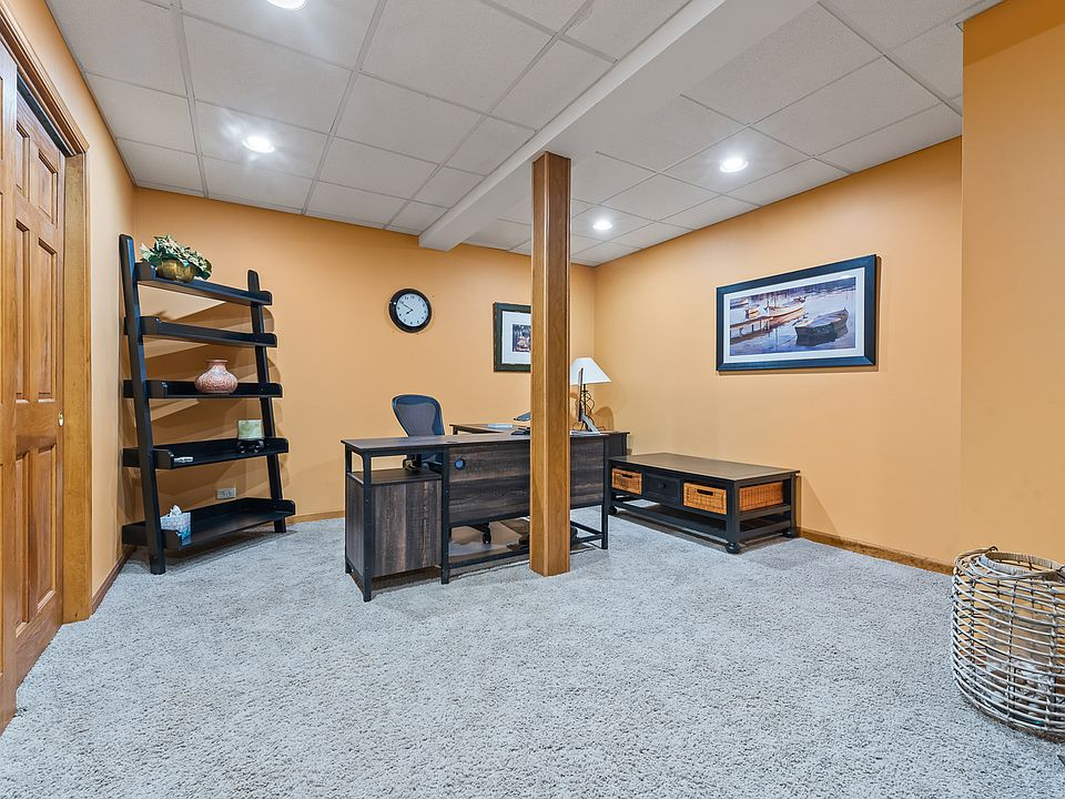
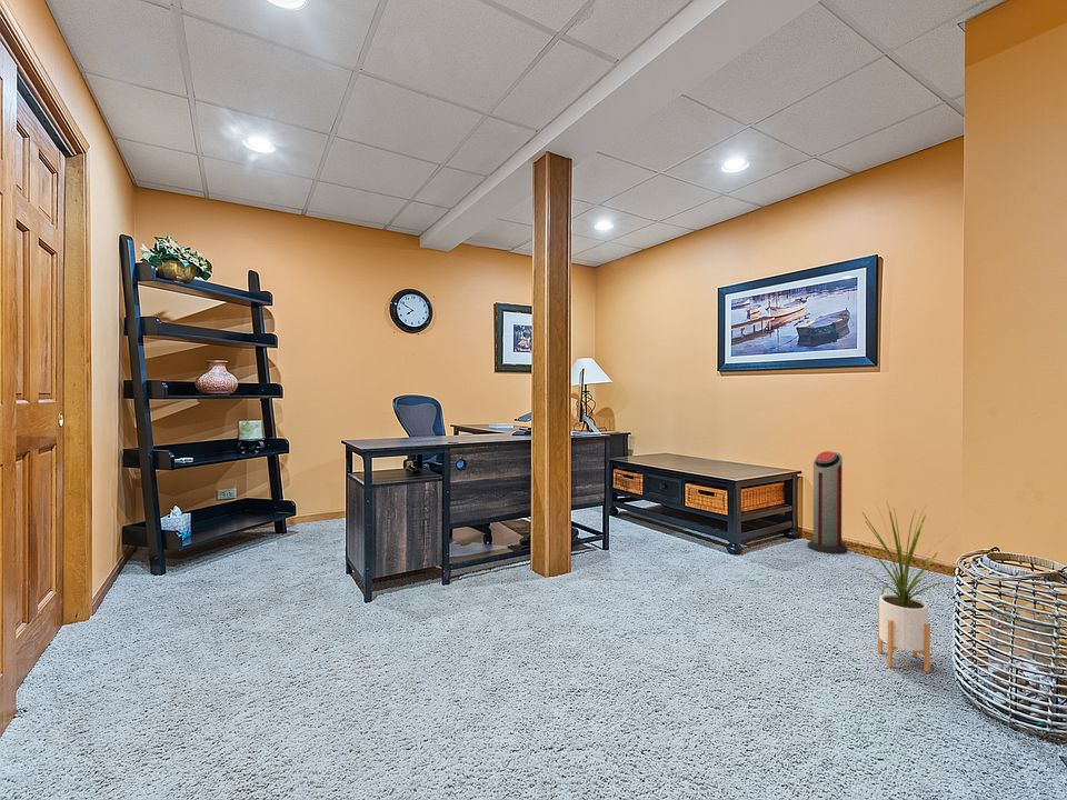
+ air purifier [807,450,848,554]
+ house plant [856,501,958,673]
